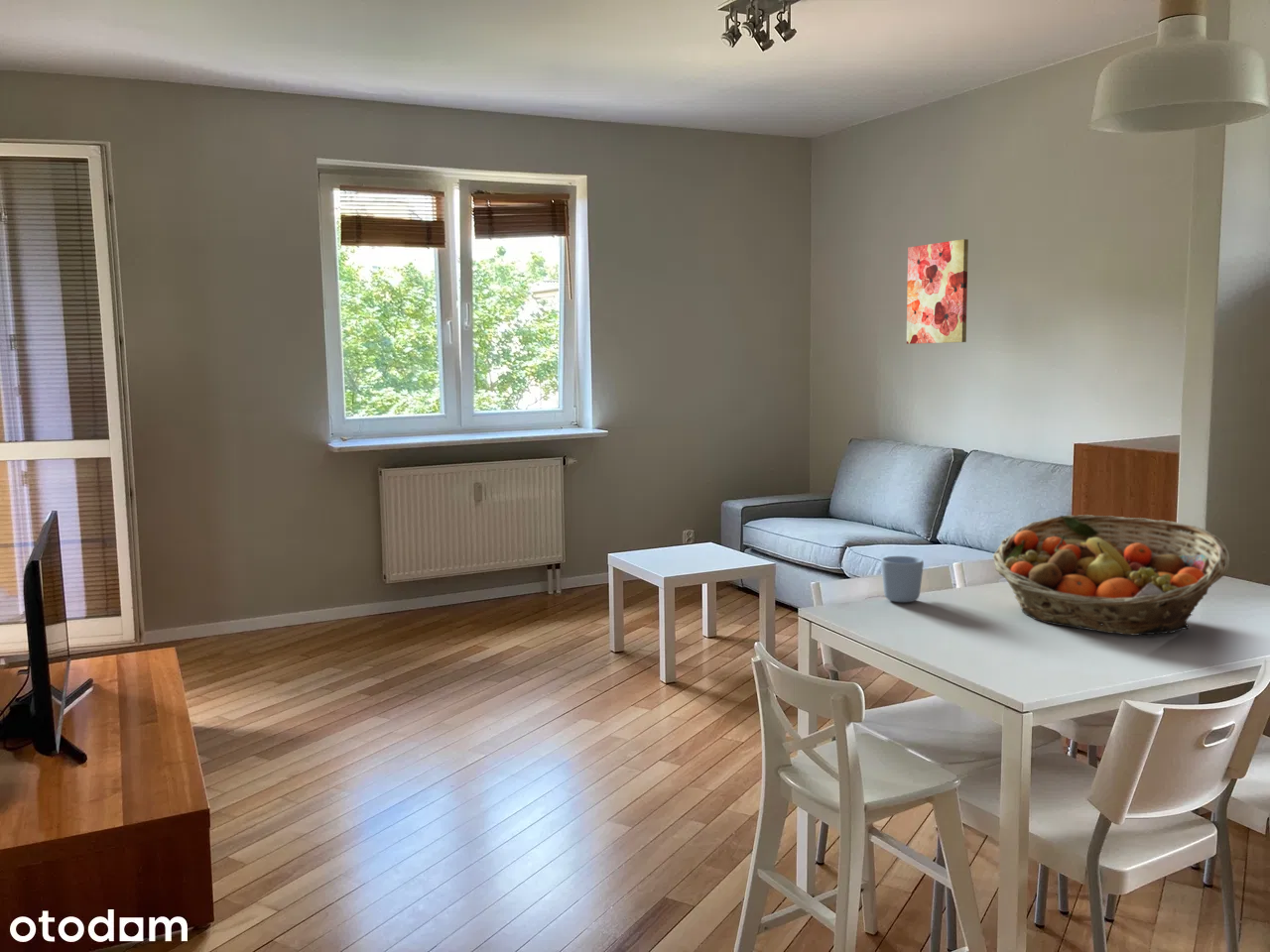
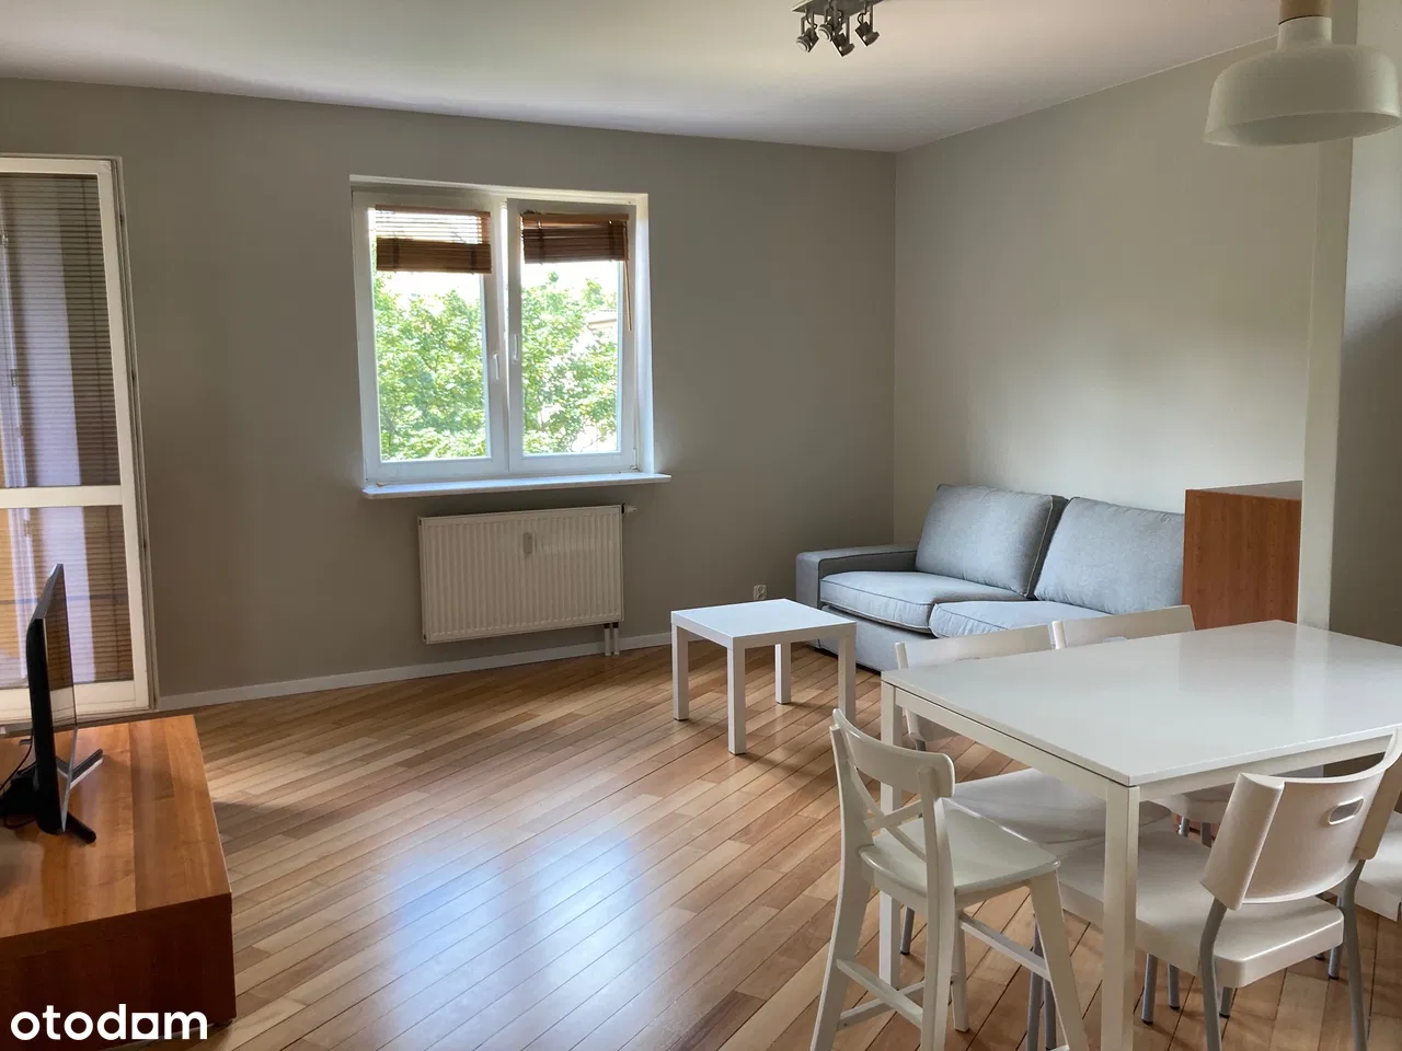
- wall art [906,238,969,345]
- fruit basket [992,514,1231,637]
- mug [880,555,925,603]
